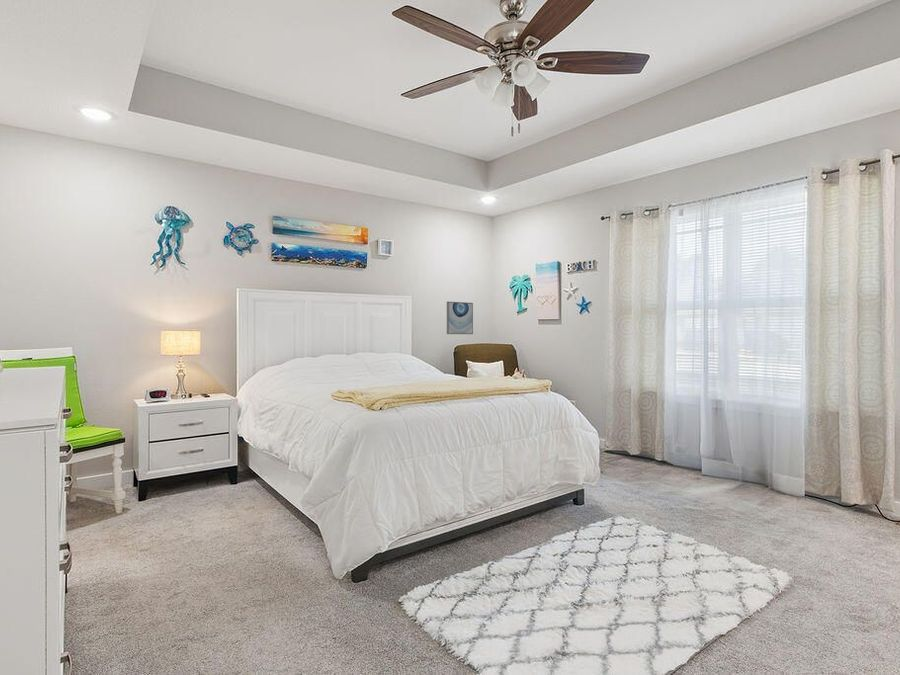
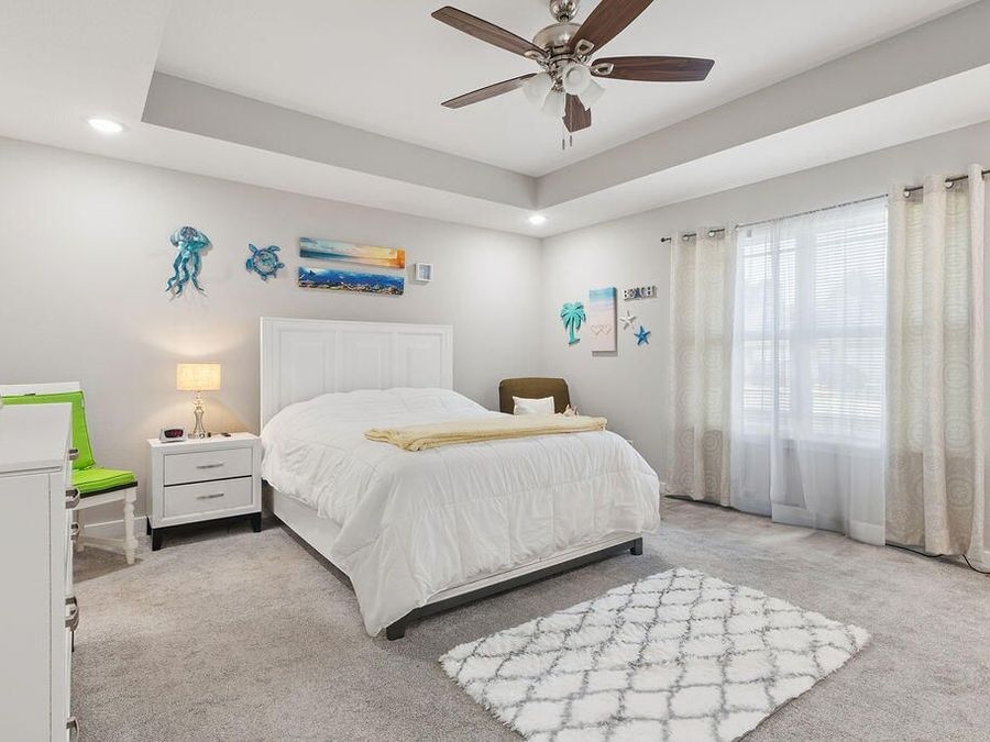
- wall art [446,301,474,335]
